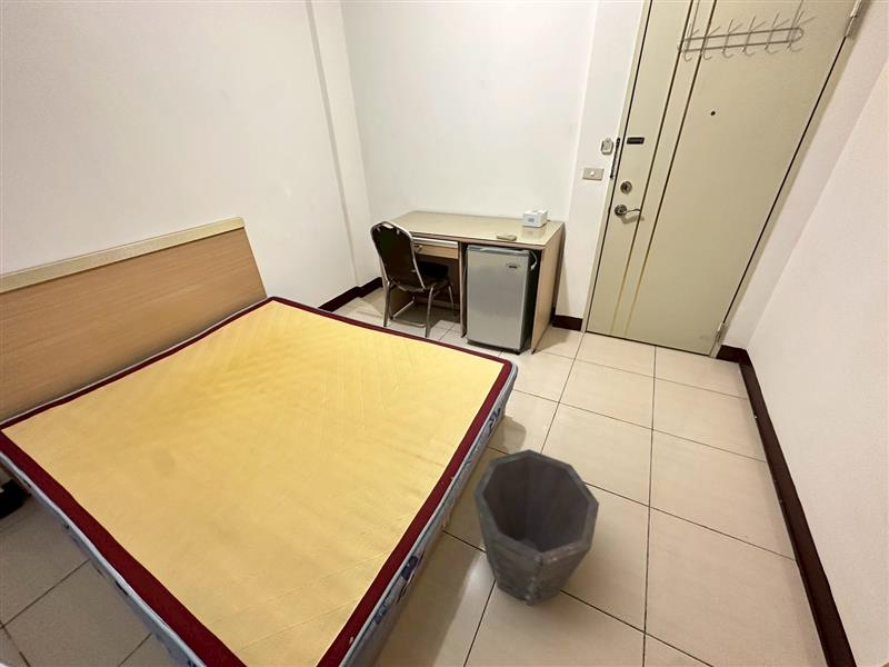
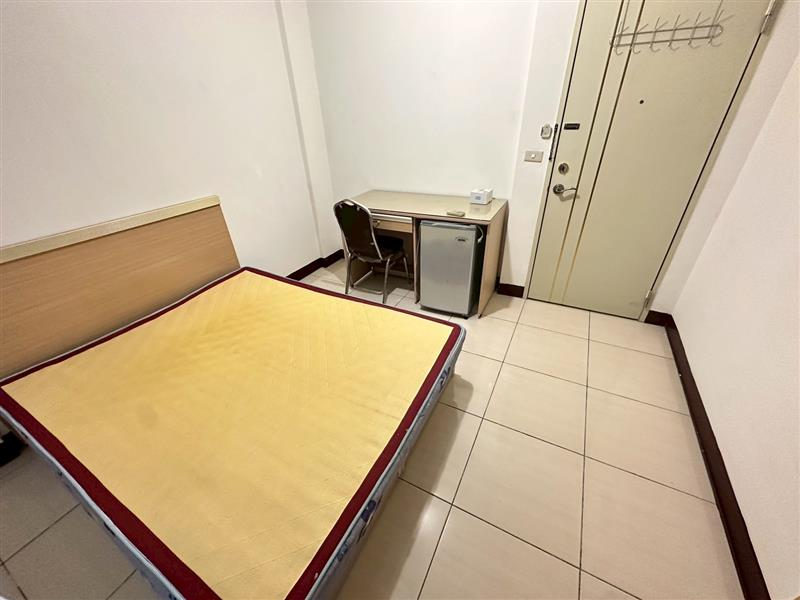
- waste bin [472,448,600,606]
